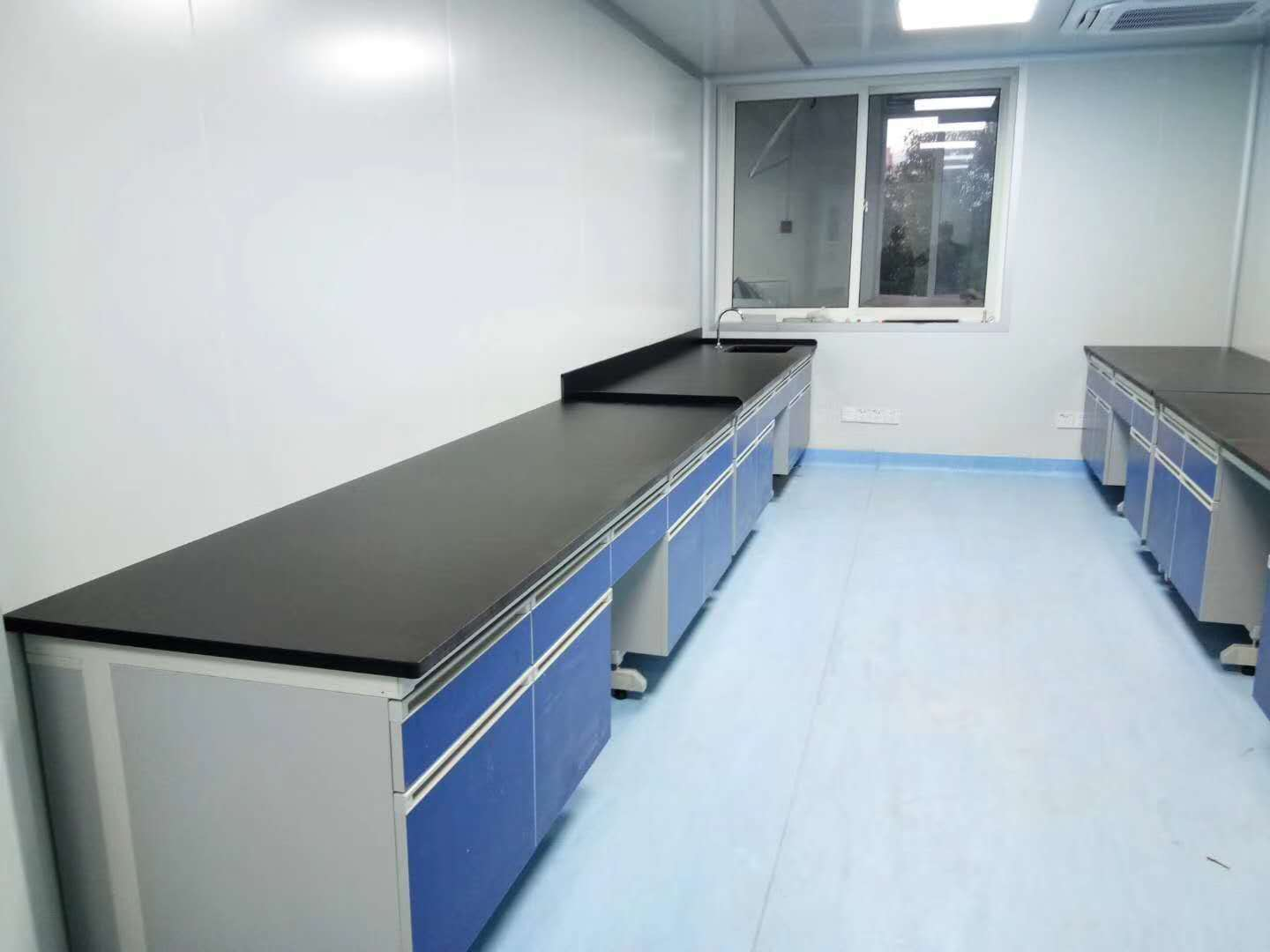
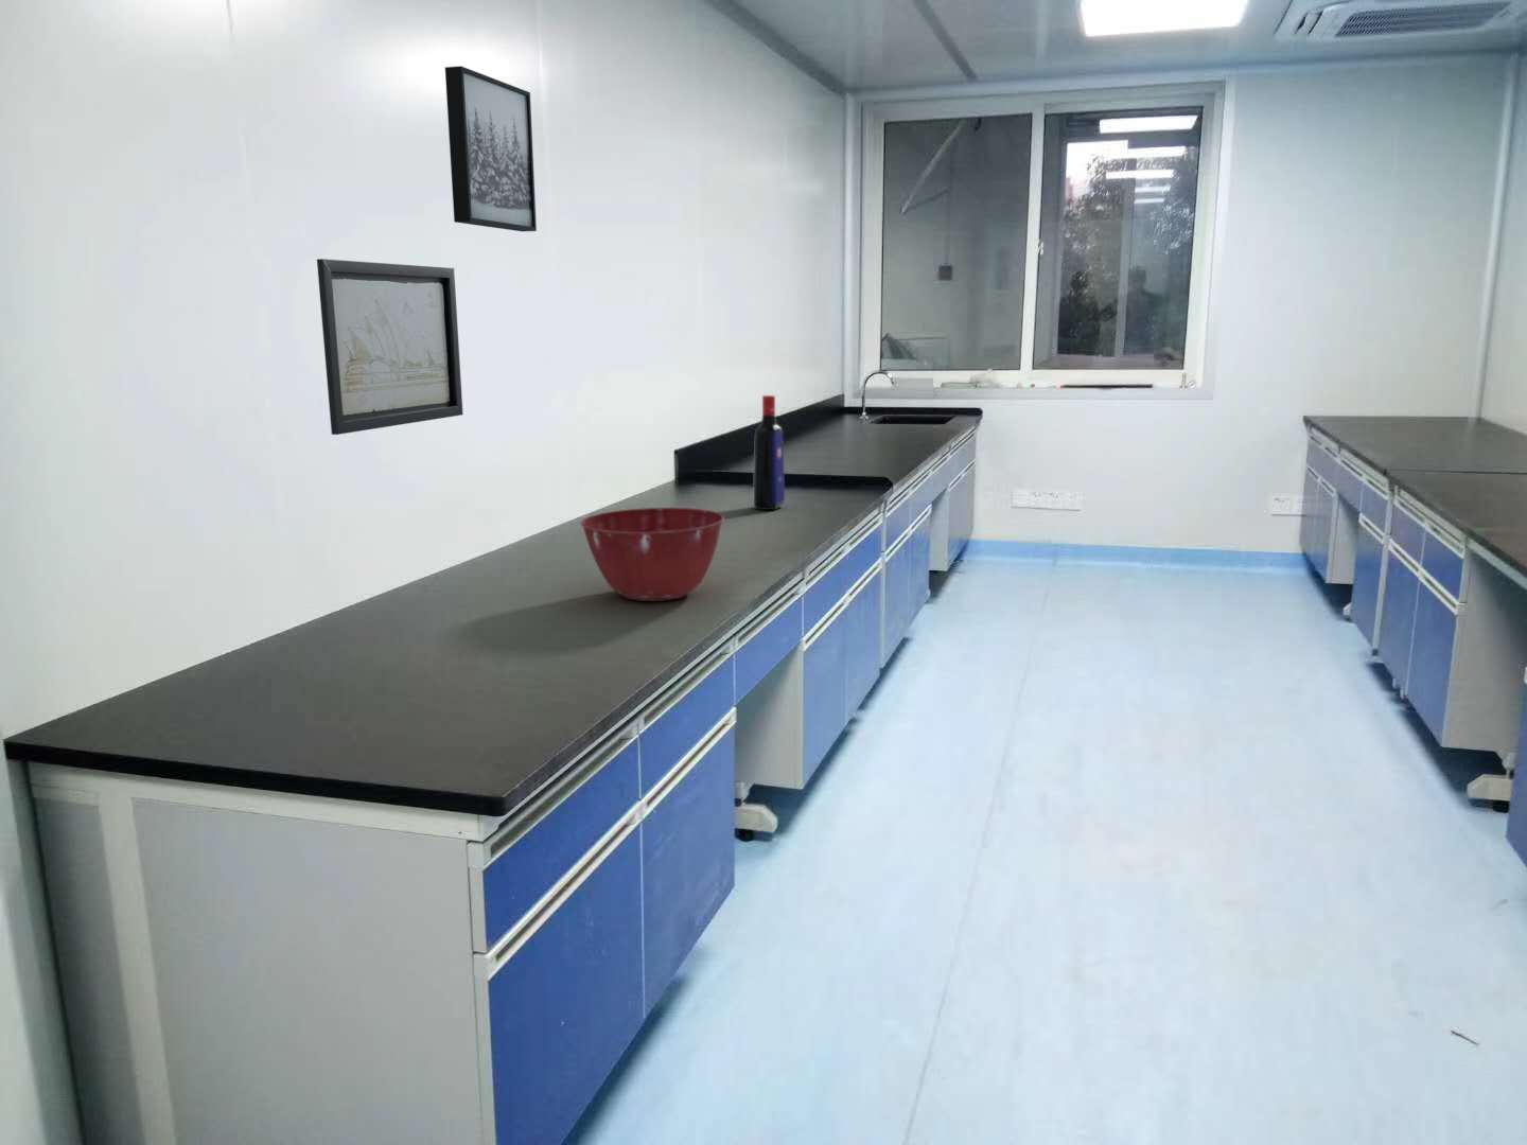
+ wall art [316,257,464,435]
+ wall art [445,65,537,232]
+ liquor bottle [753,394,786,511]
+ mixing bowl [580,506,725,603]
